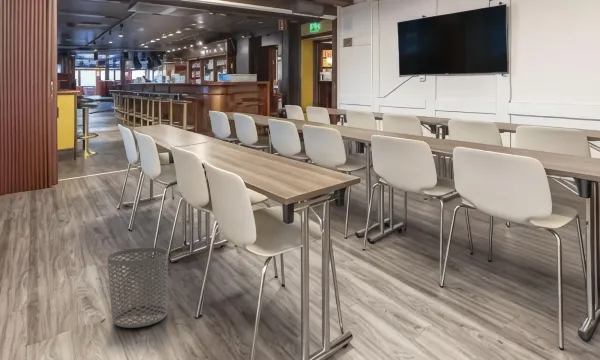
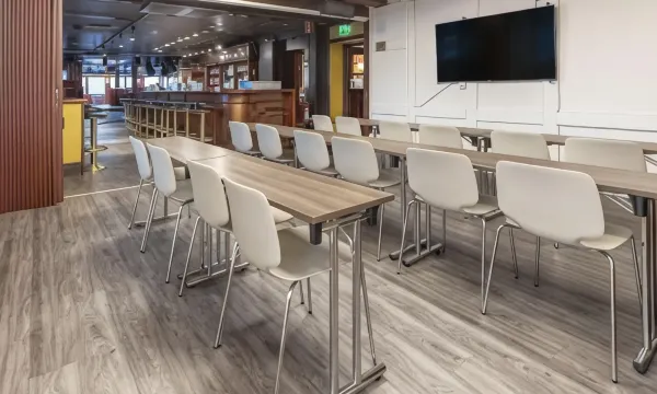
- waste bin [106,247,169,329]
